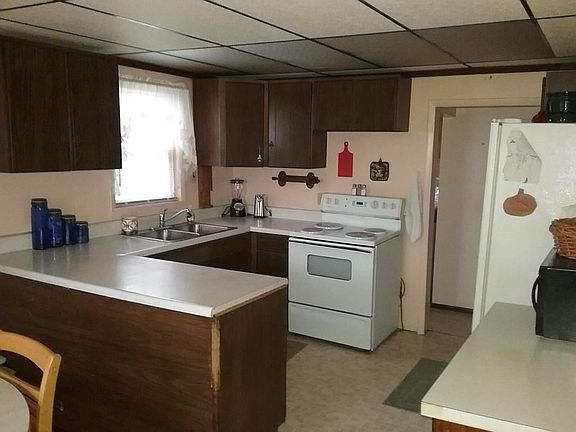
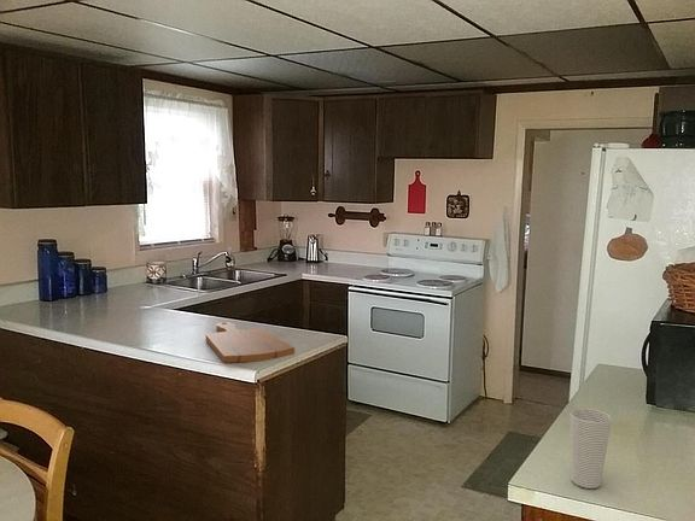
+ cup [570,406,613,490]
+ cutting board [205,321,296,364]
